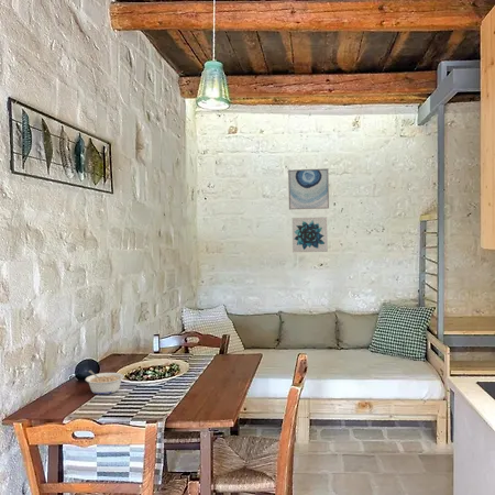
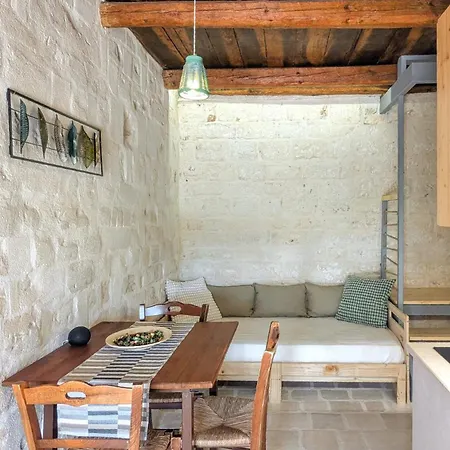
- wall art [287,167,330,211]
- wall art [292,216,329,253]
- legume [85,370,125,395]
